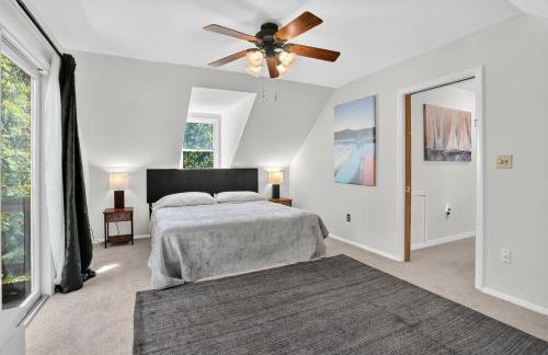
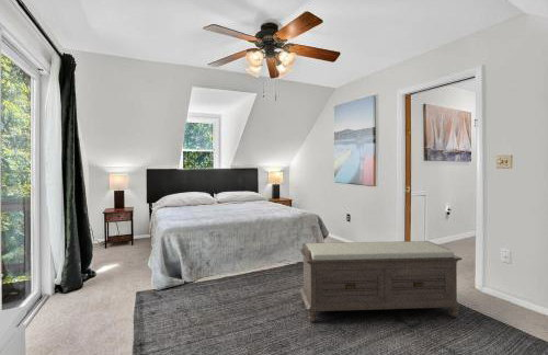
+ bench [298,240,464,323]
